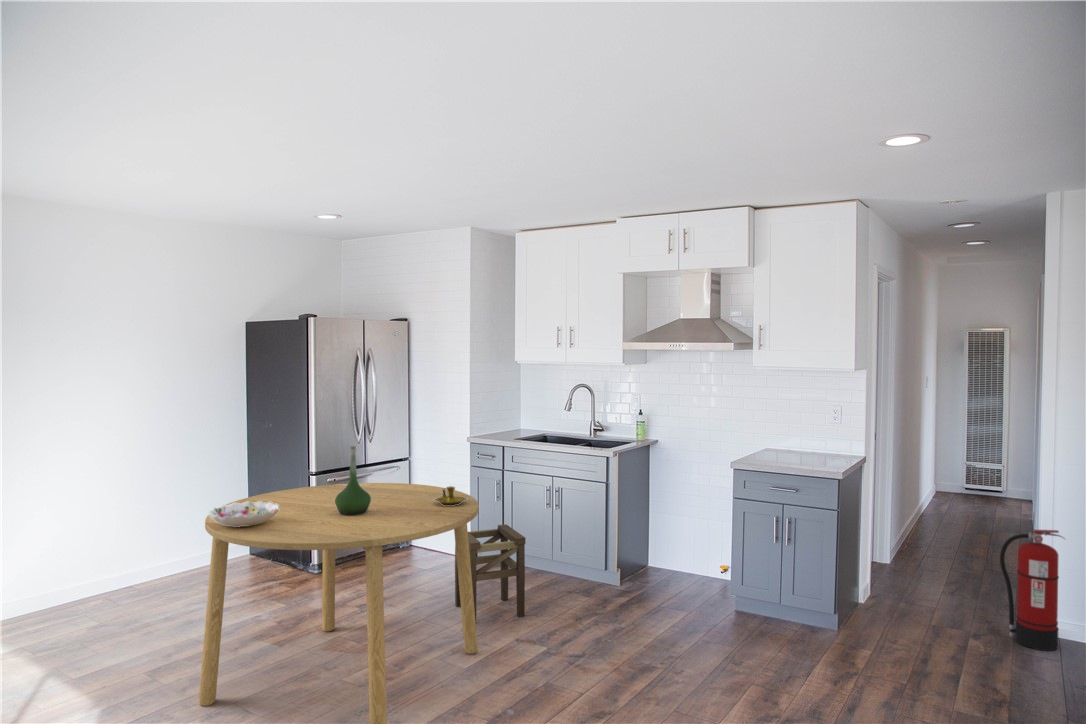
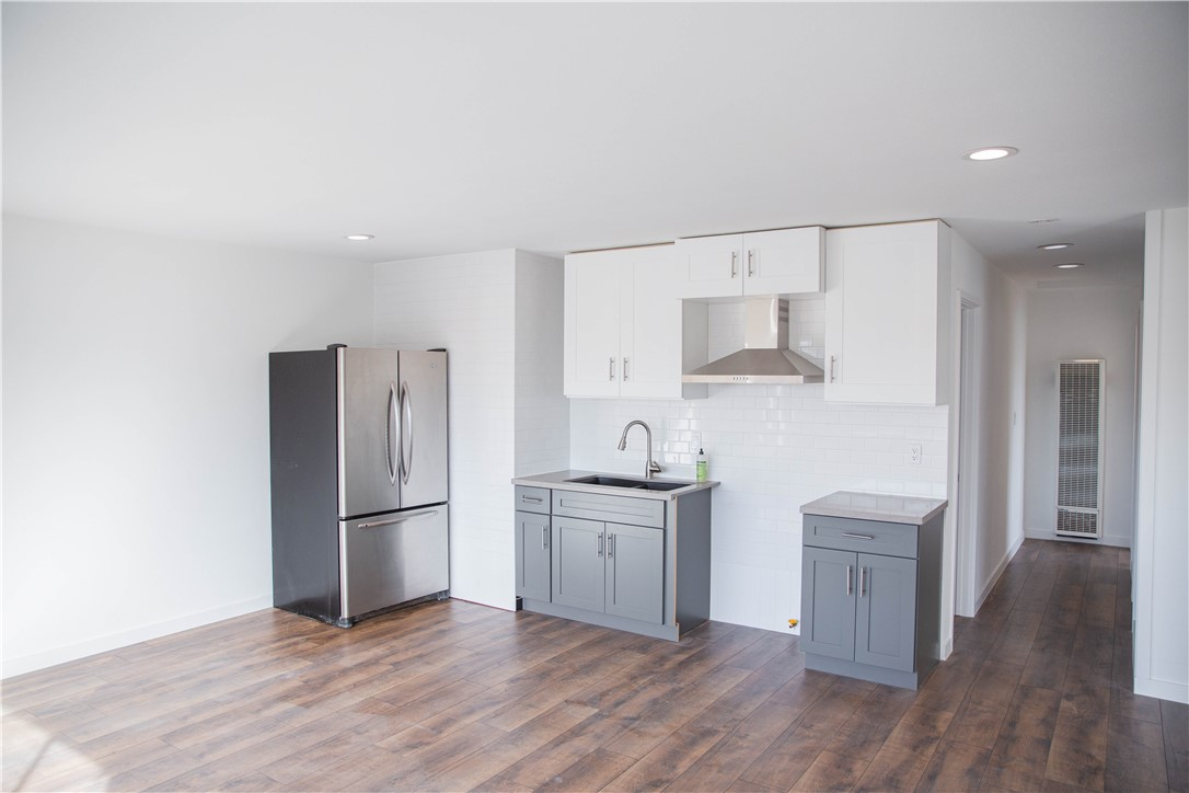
- candlestick [433,485,468,506]
- dining table [198,482,480,724]
- decorative bowl [207,501,280,527]
- stool [454,523,526,622]
- fire extinguisher [999,529,1067,652]
- vase [335,445,371,516]
